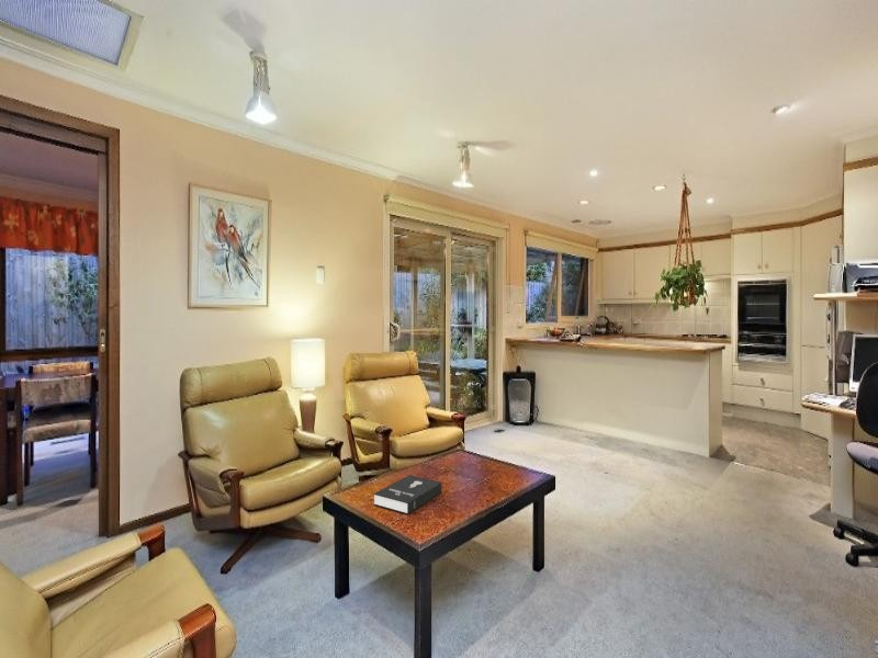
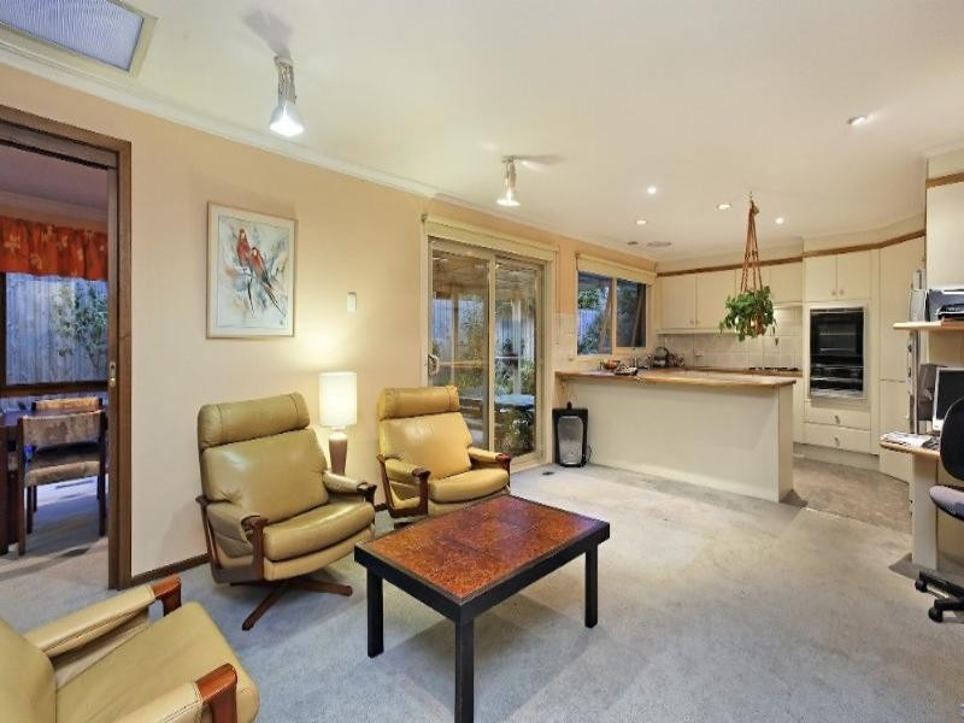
- booklet [372,474,442,515]
